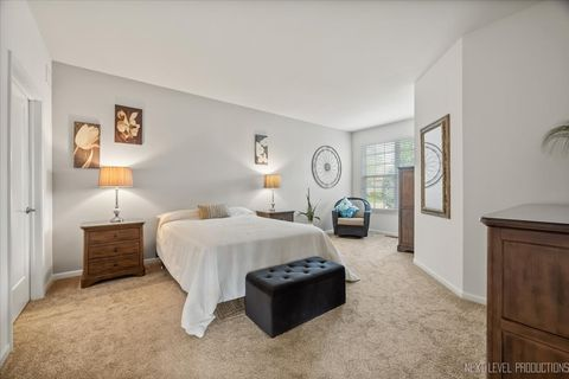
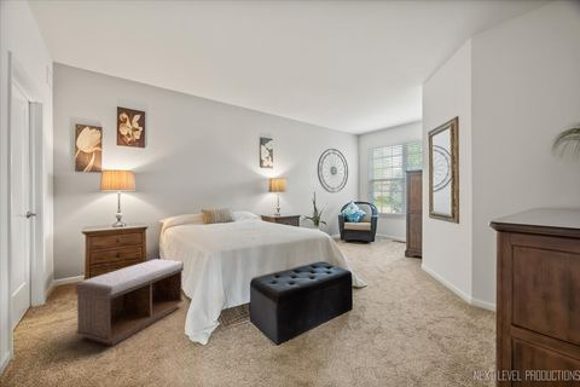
+ bench [75,258,185,346]
